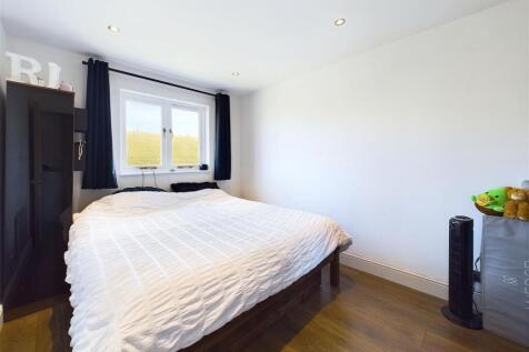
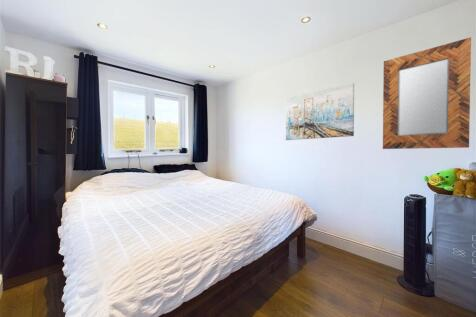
+ home mirror [382,36,472,150]
+ wall art [285,82,355,141]
